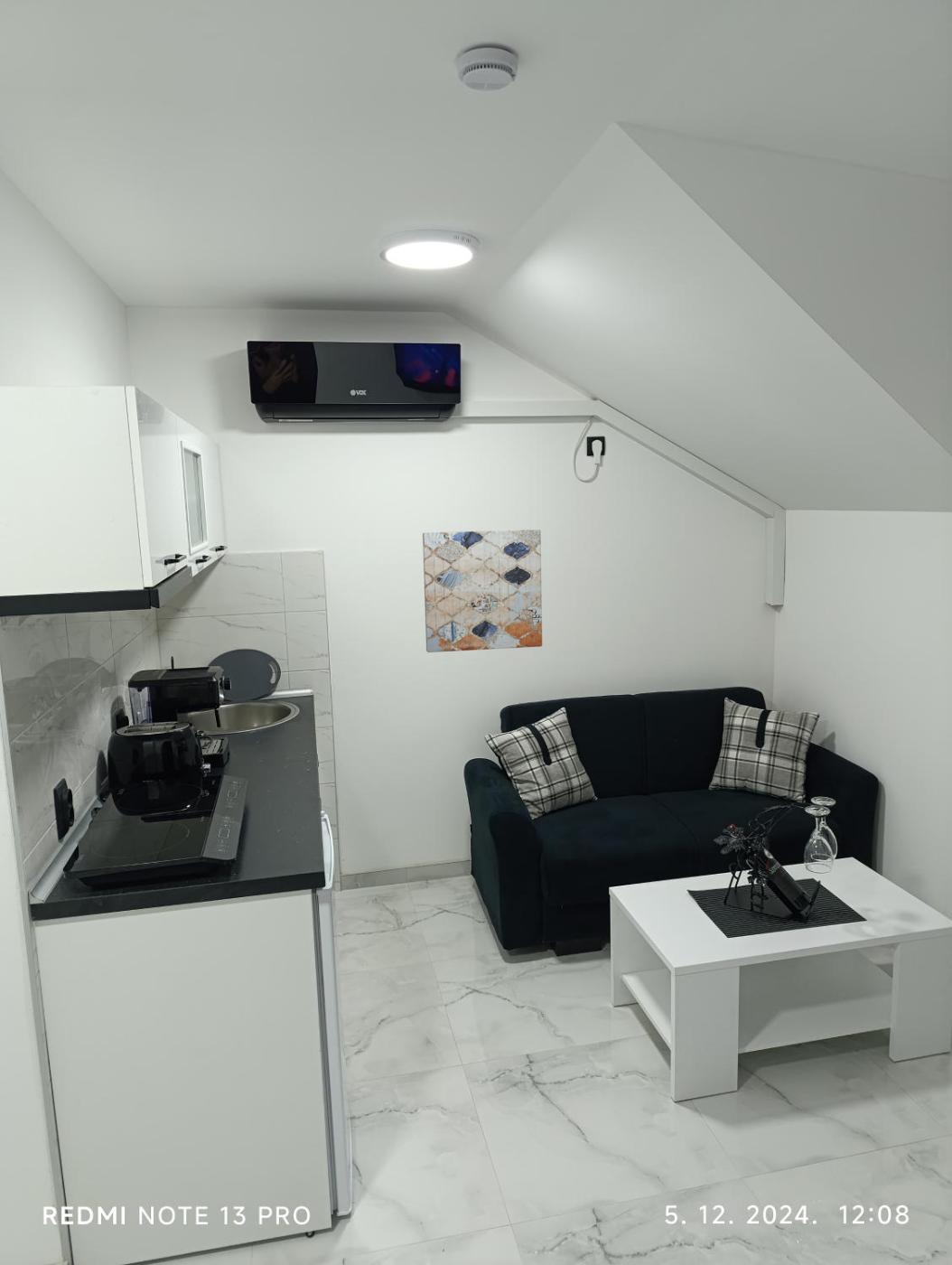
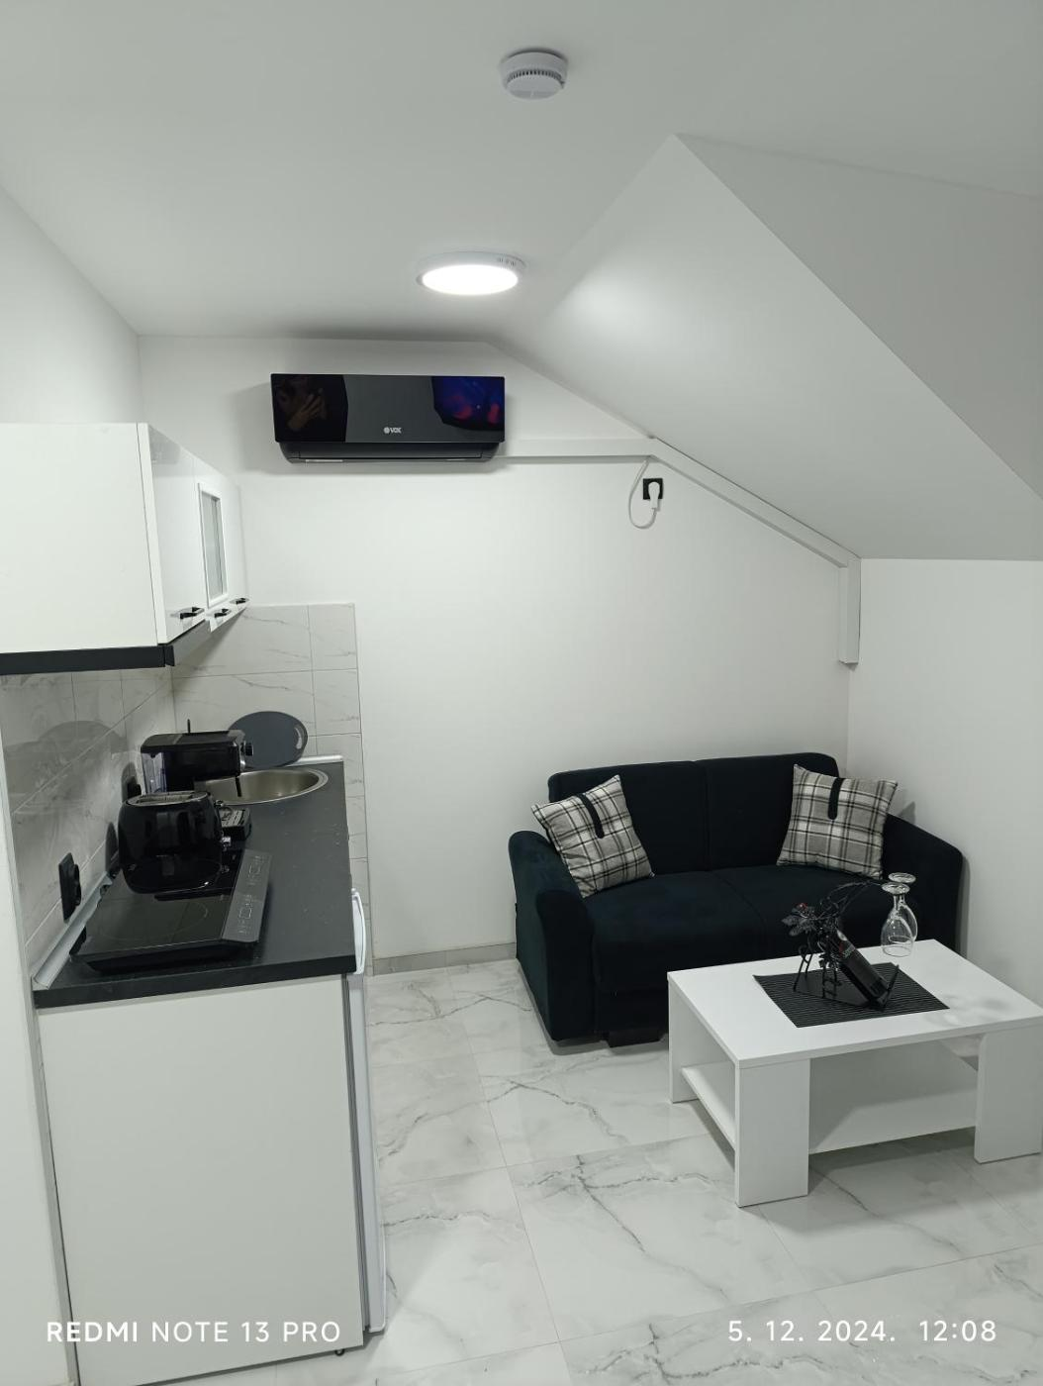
- wall art [422,529,543,653]
